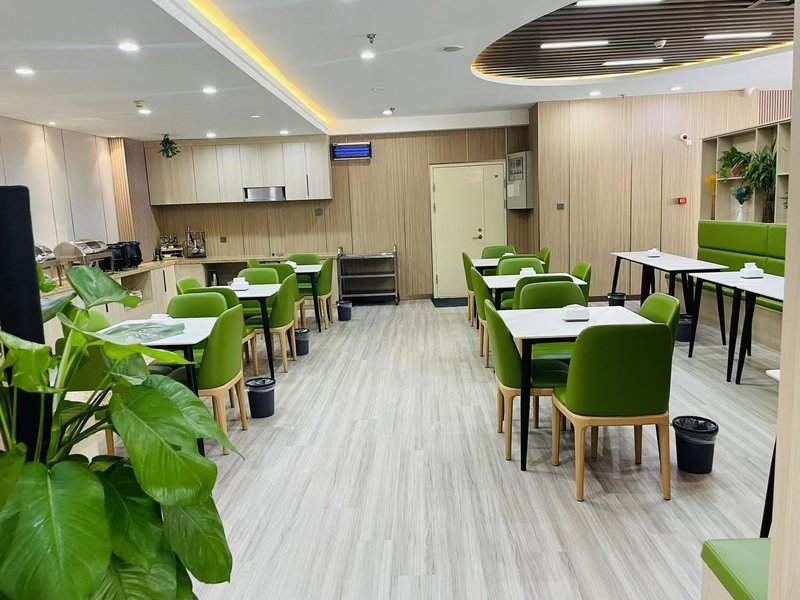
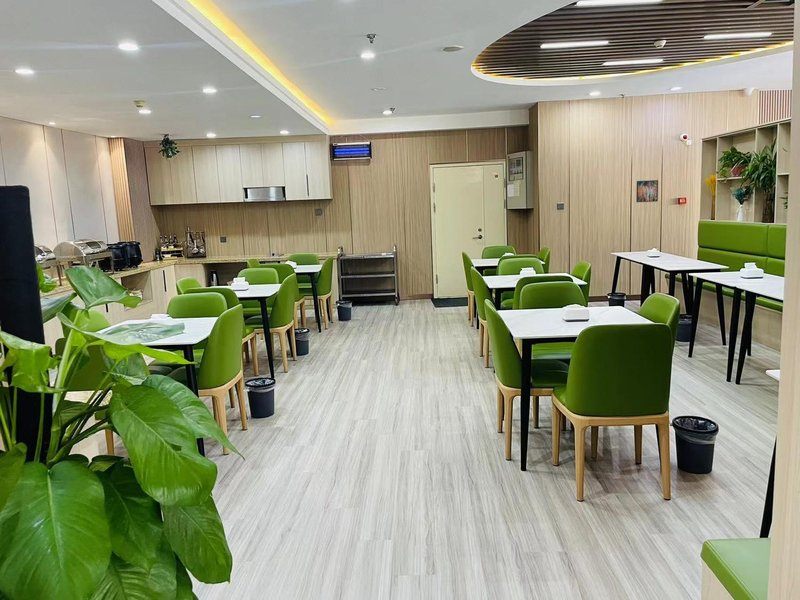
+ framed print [635,179,659,203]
